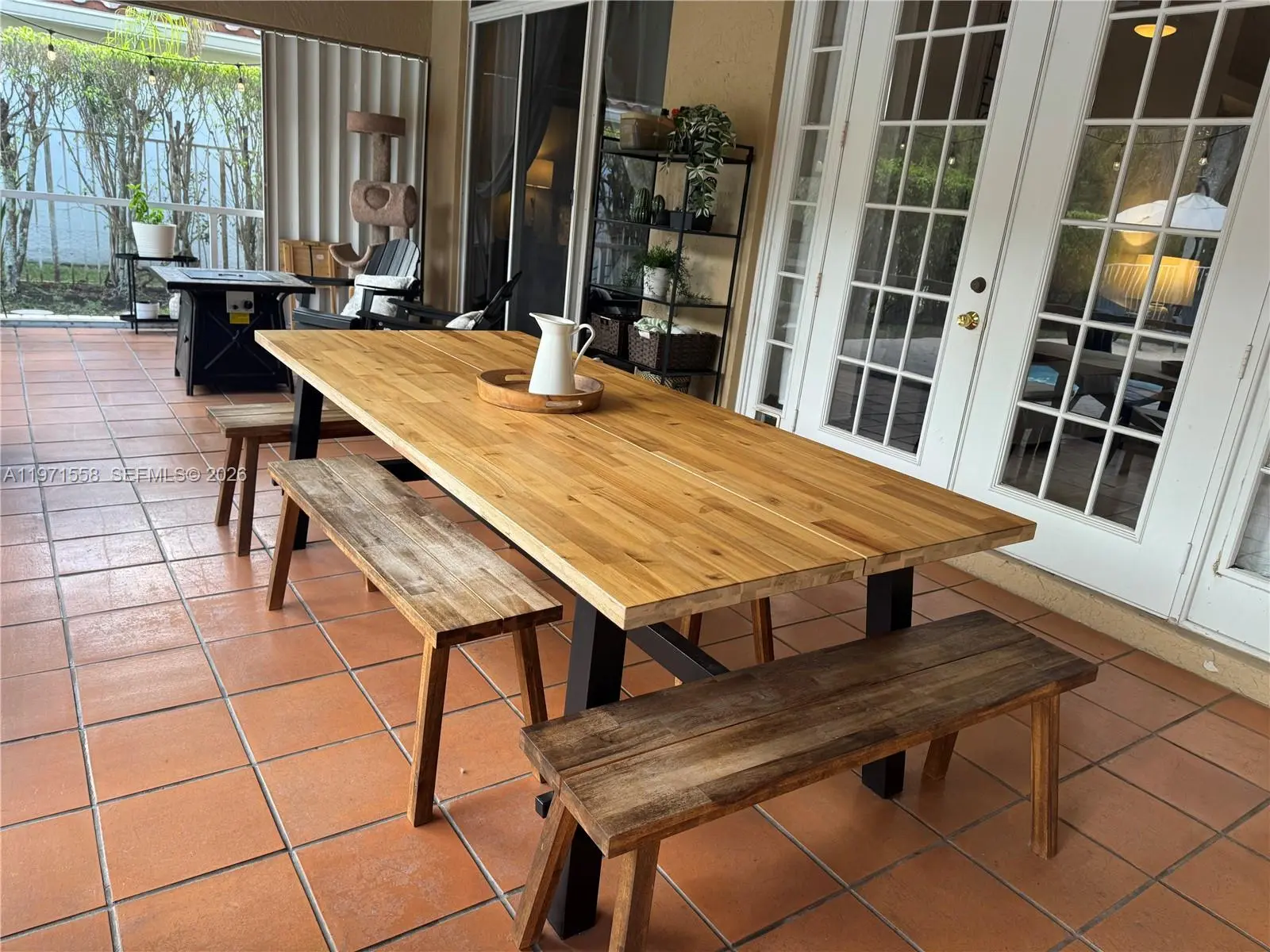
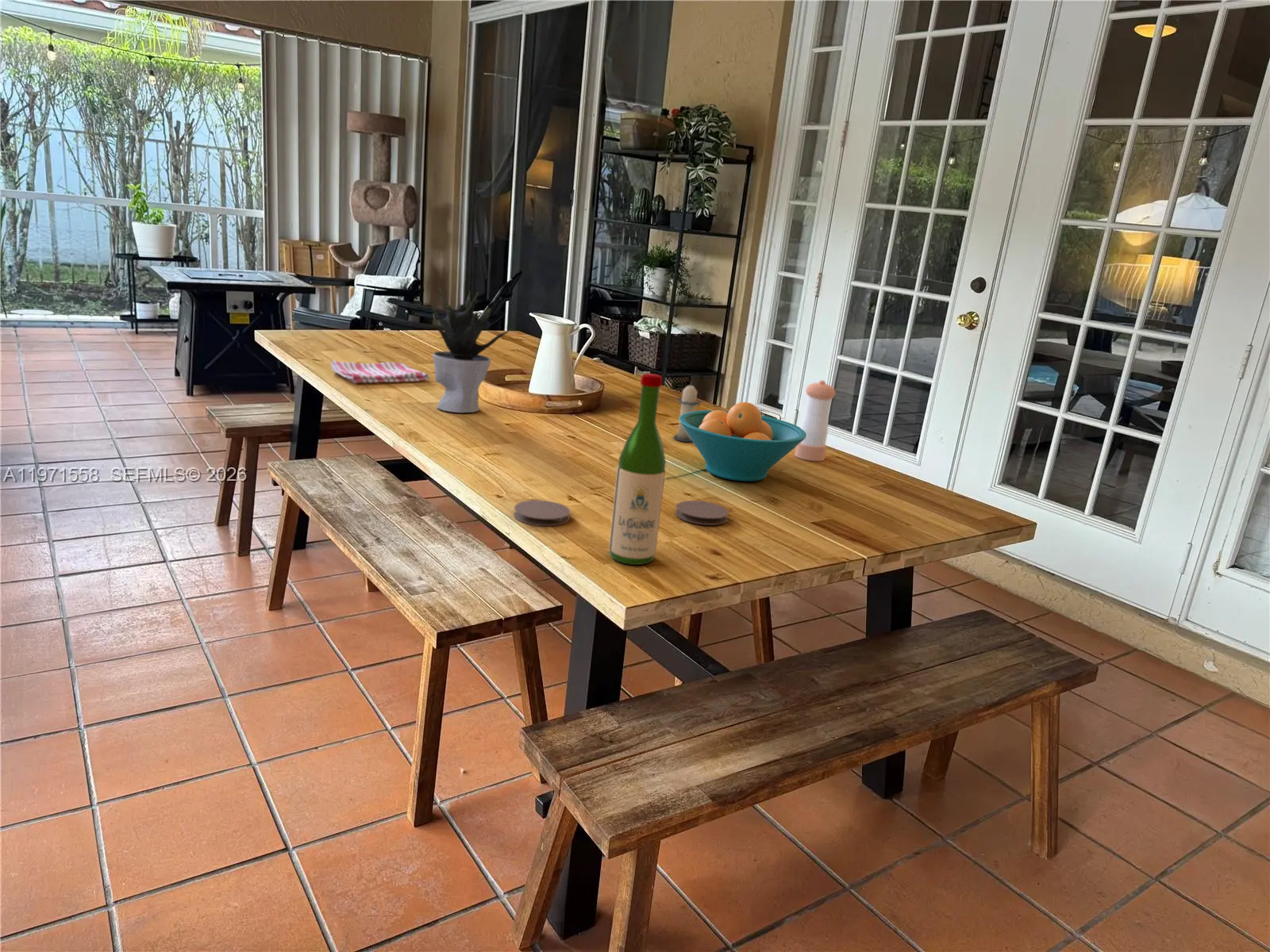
+ dish towel [330,359,431,384]
+ fruit bowl [678,401,807,482]
+ candle [671,381,702,443]
+ potted plant [429,286,516,413]
+ pepper shaker [794,379,836,462]
+ coaster [675,500,729,526]
+ wine bottle [609,373,667,566]
+ coaster [513,499,571,527]
